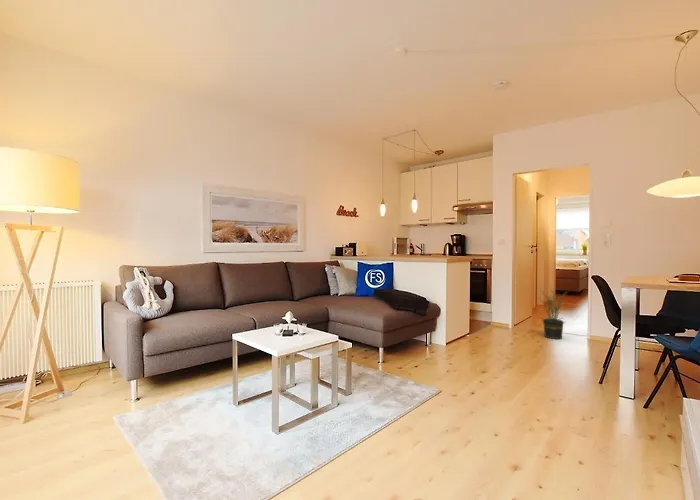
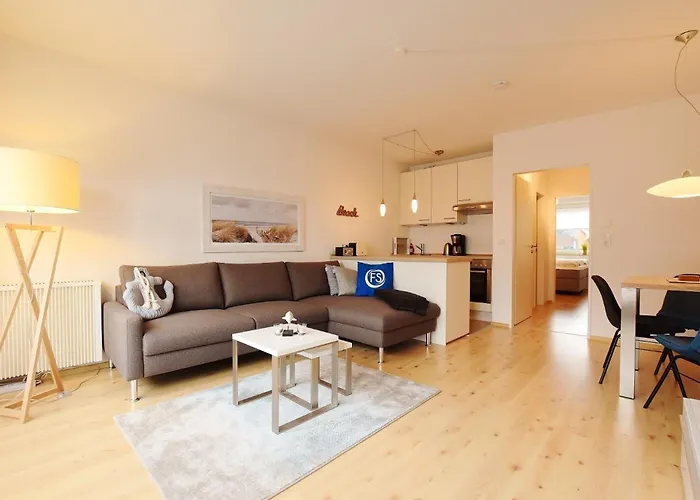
- potted plant [537,285,568,340]
